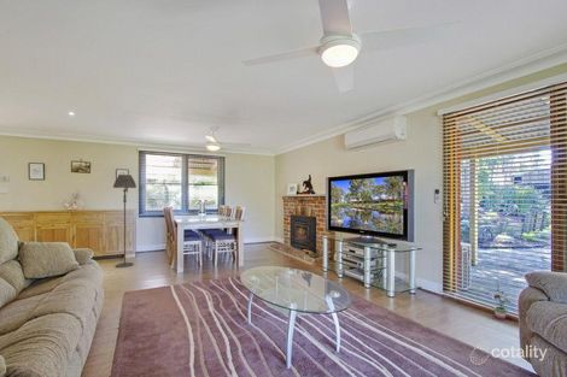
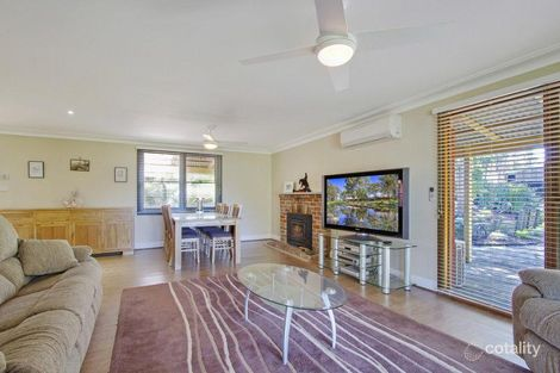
- potted plant [490,283,515,320]
- floor lamp [112,173,138,269]
